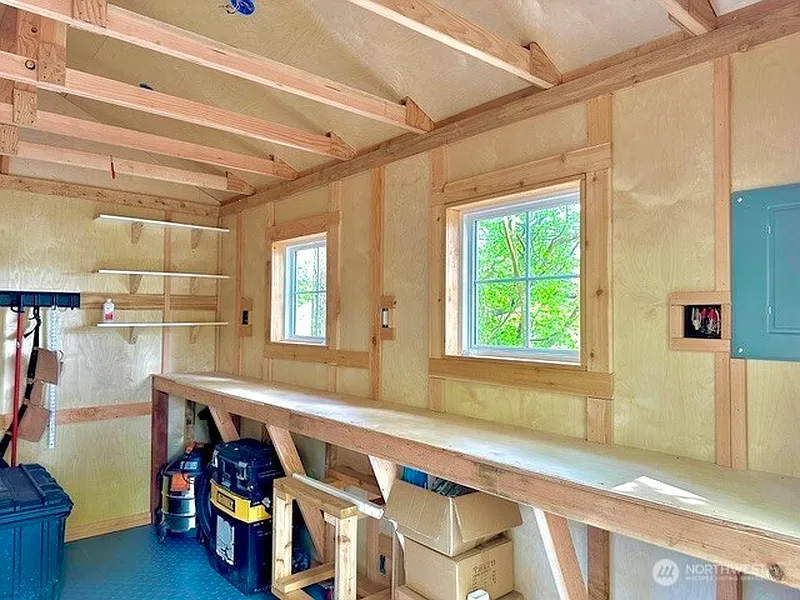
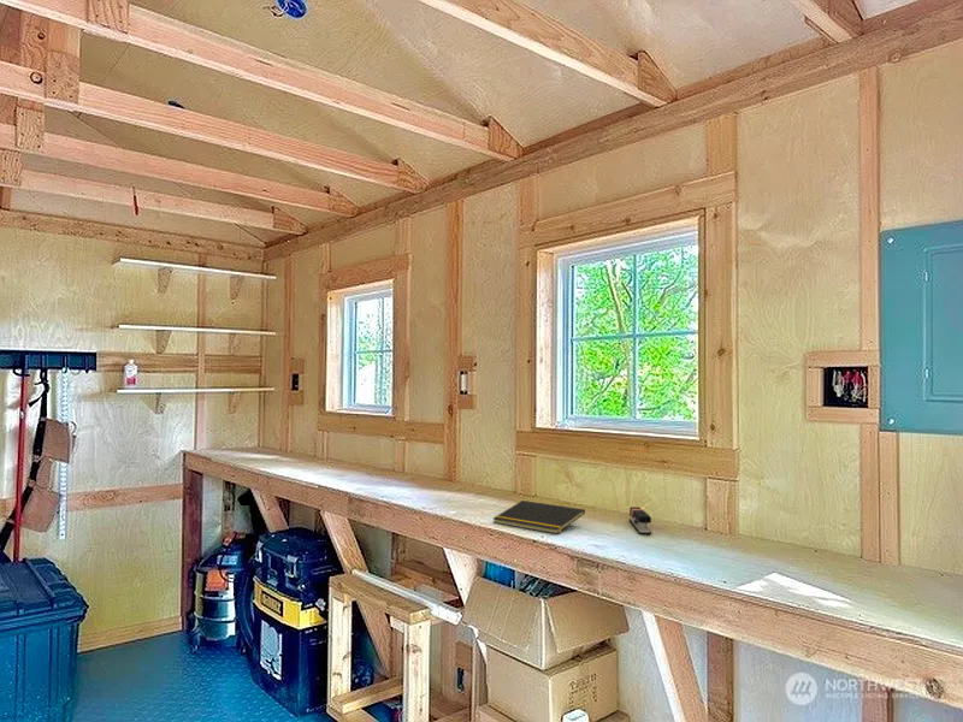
+ notepad [492,499,586,535]
+ stapler [628,505,652,535]
